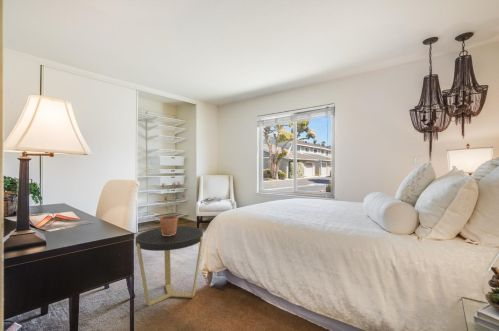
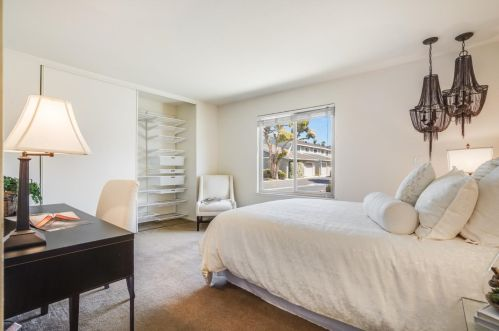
- potted plant [158,180,187,236]
- side table [135,225,204,307]
